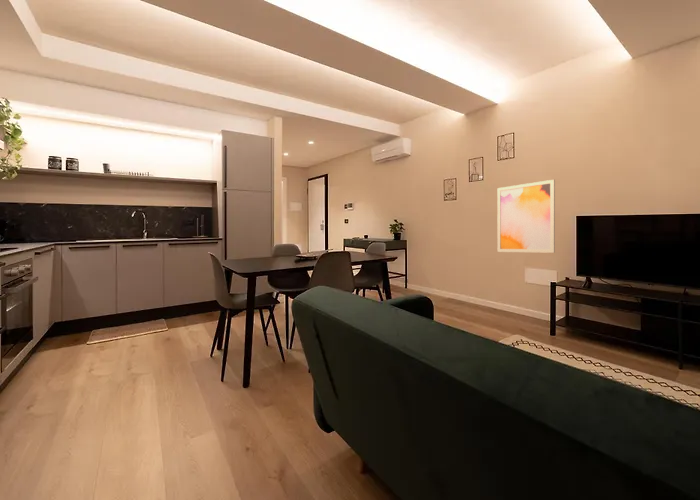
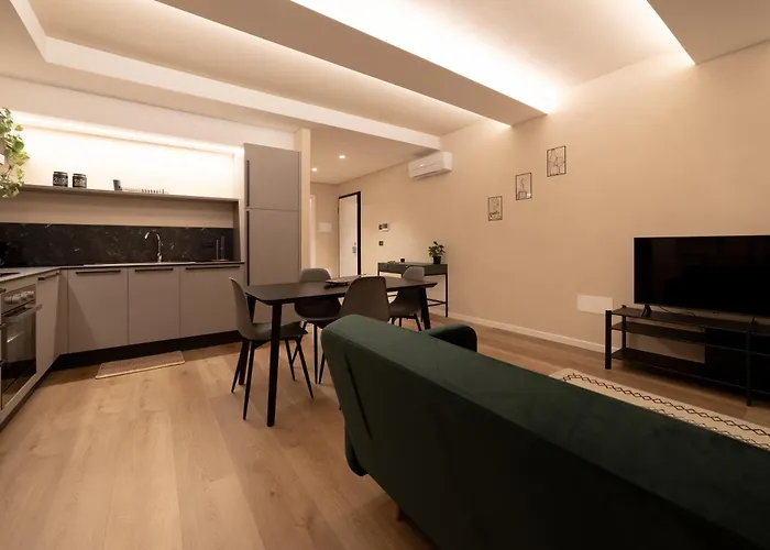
- wall art [497,179,556,254]
